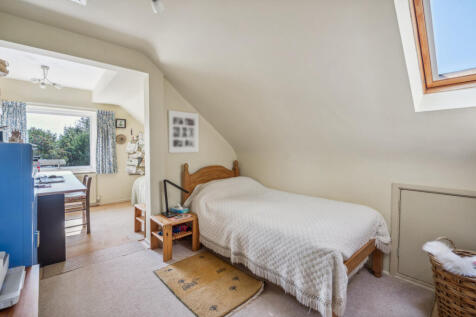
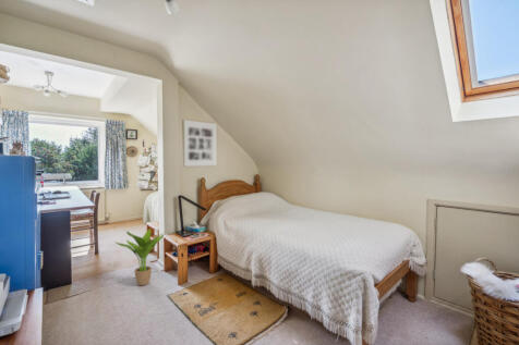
+ potted plant [114,227,165,287]
